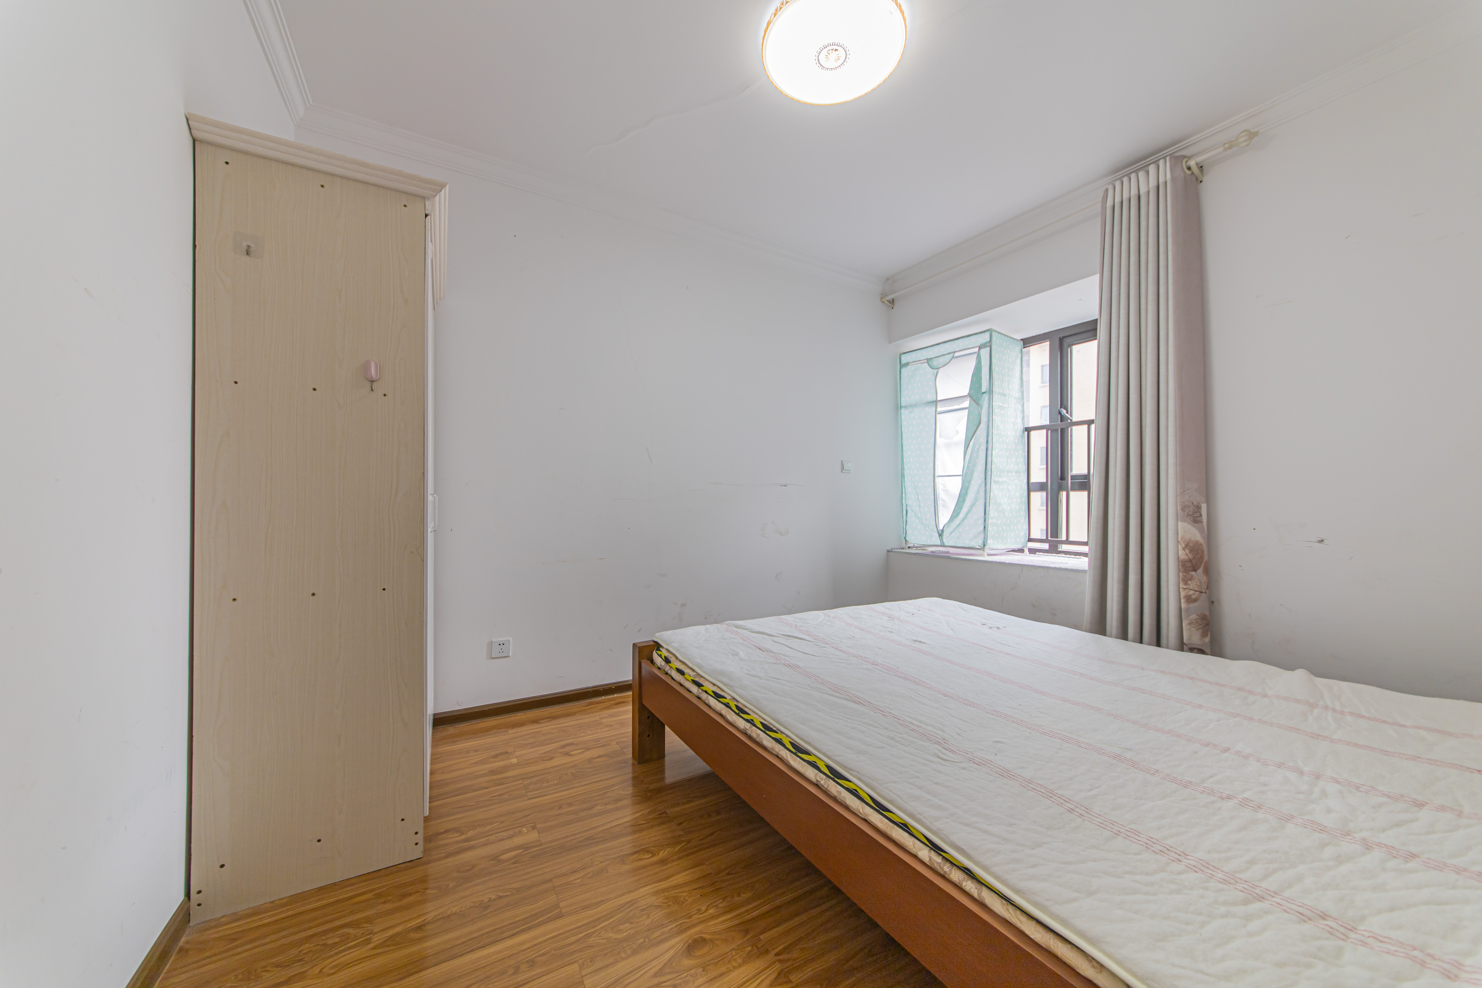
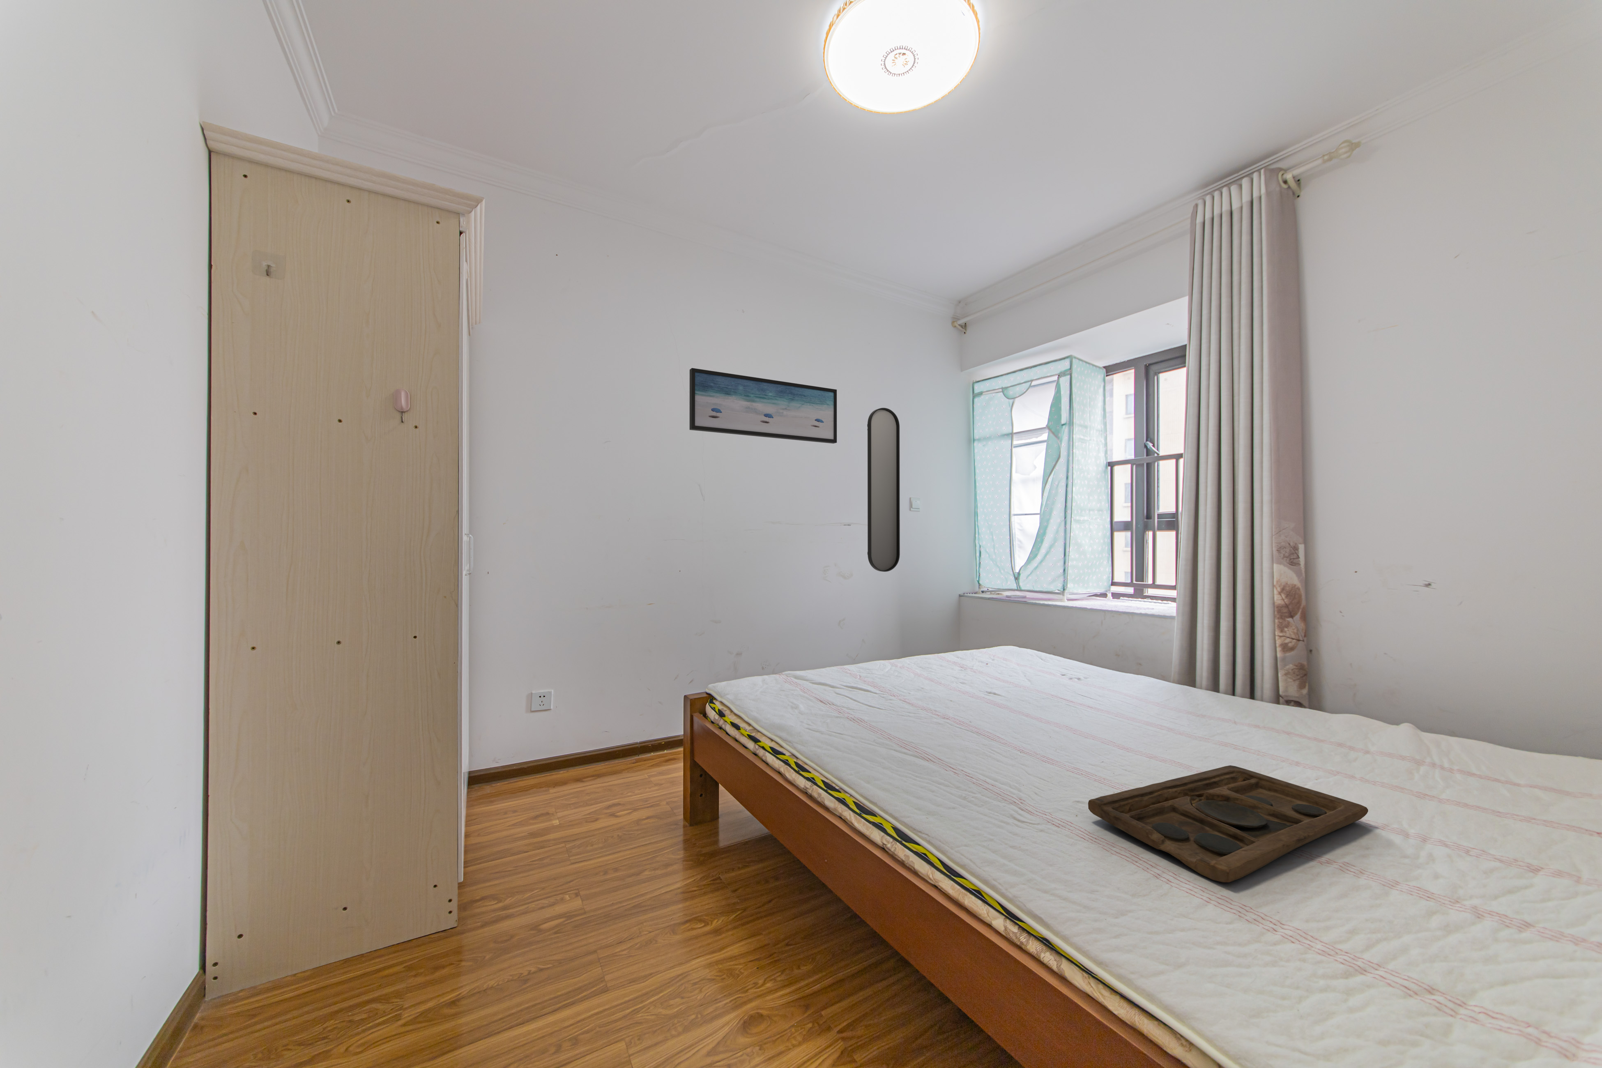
+ decorative tray [1088,765,1368,883]
+ wall art [689,367,837,445]
+ home mirror [867,408,900,572]
